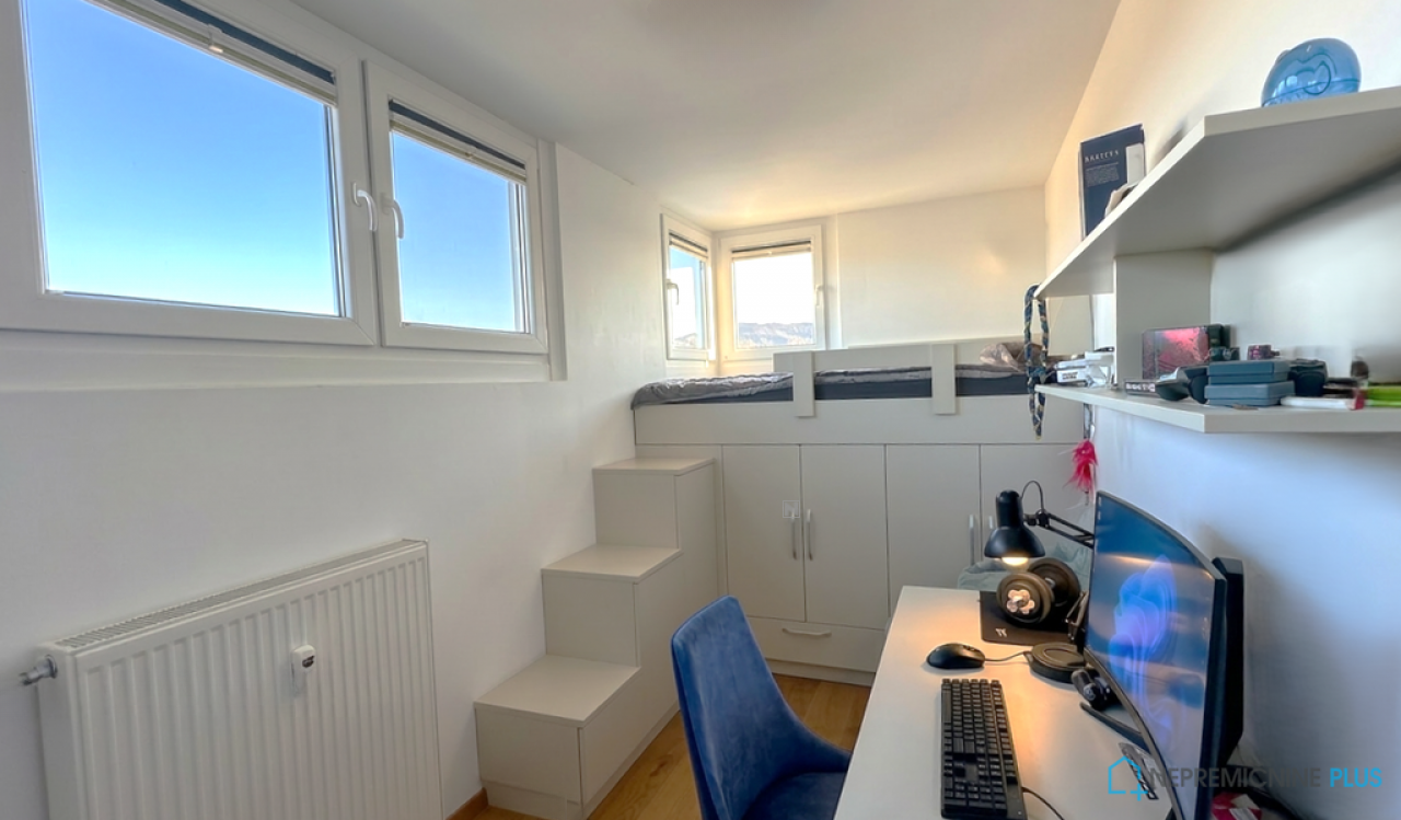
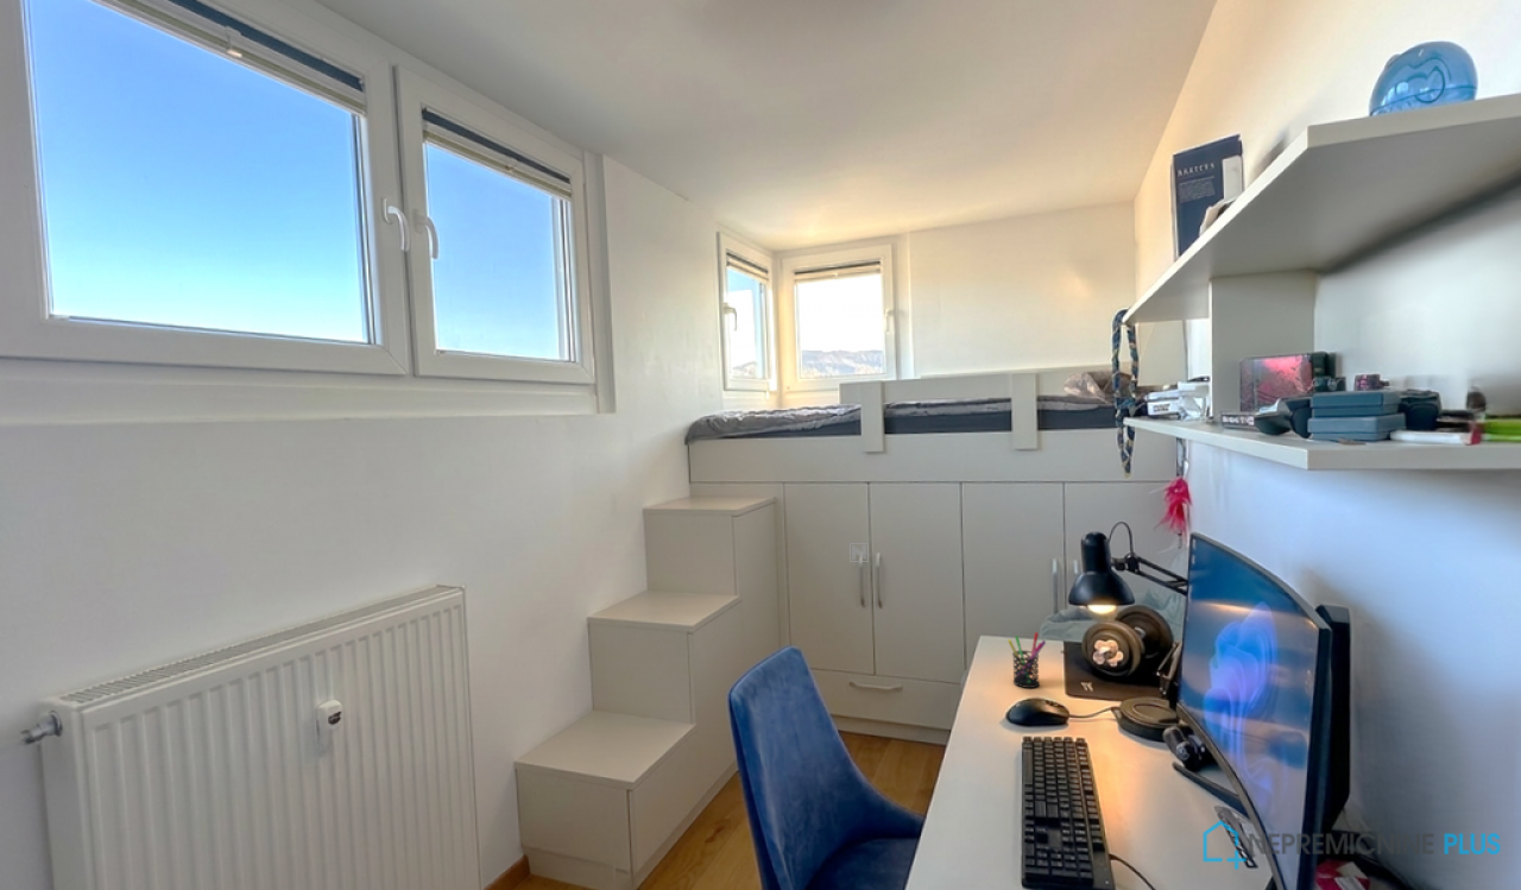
+ pen holder [1006,631,1047,689]
